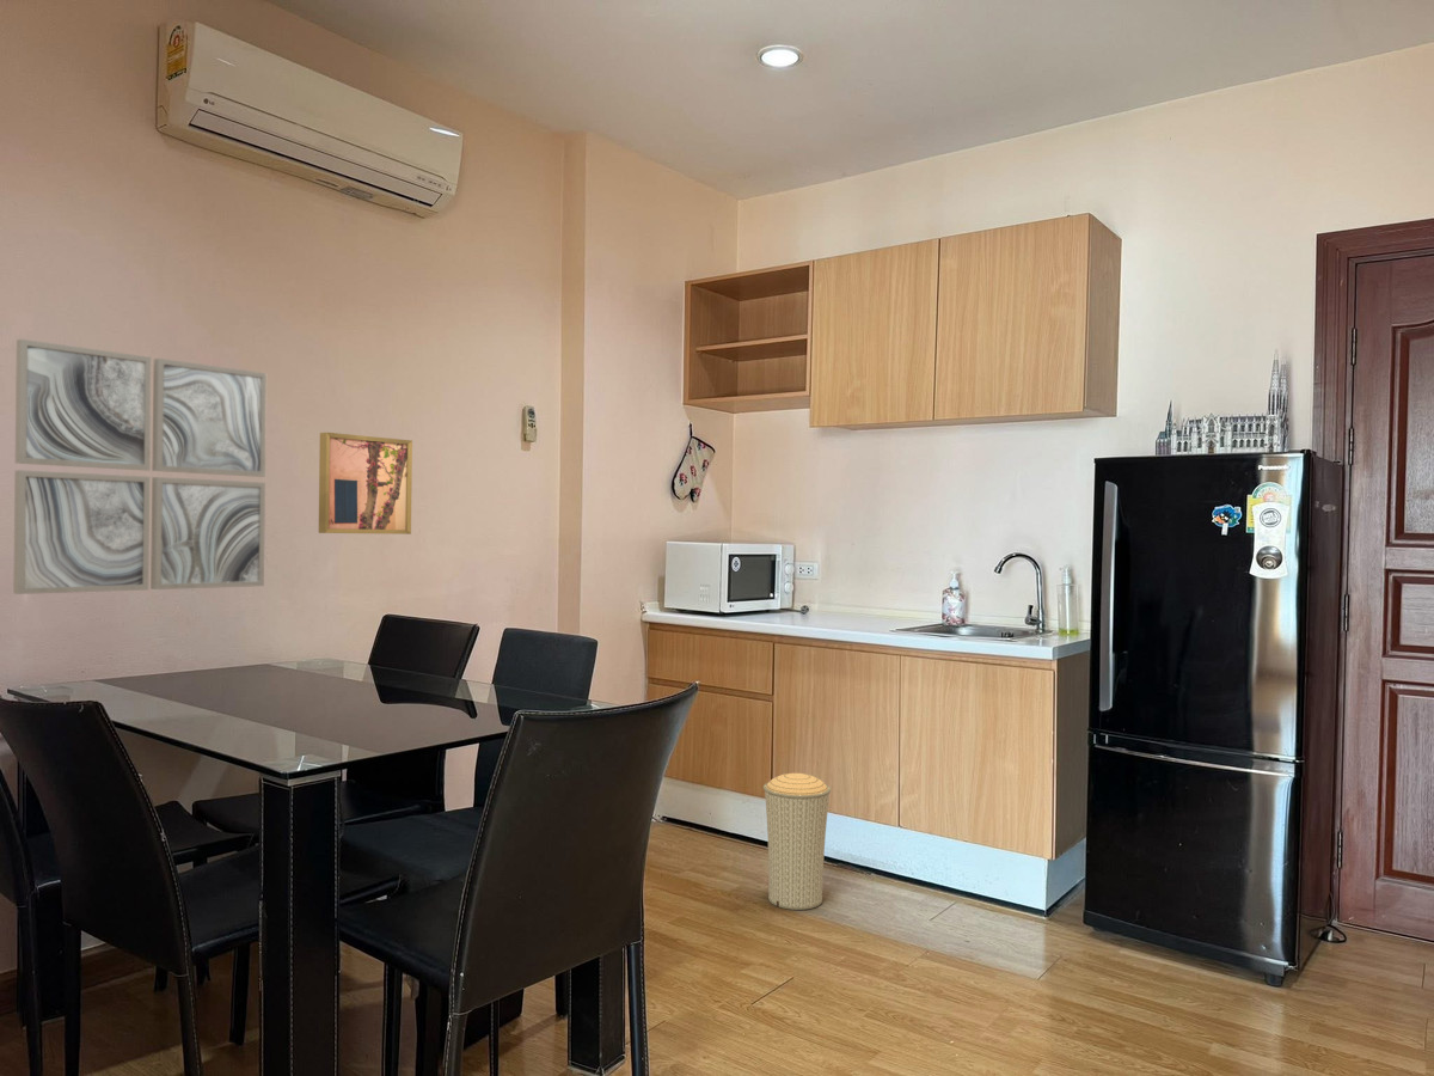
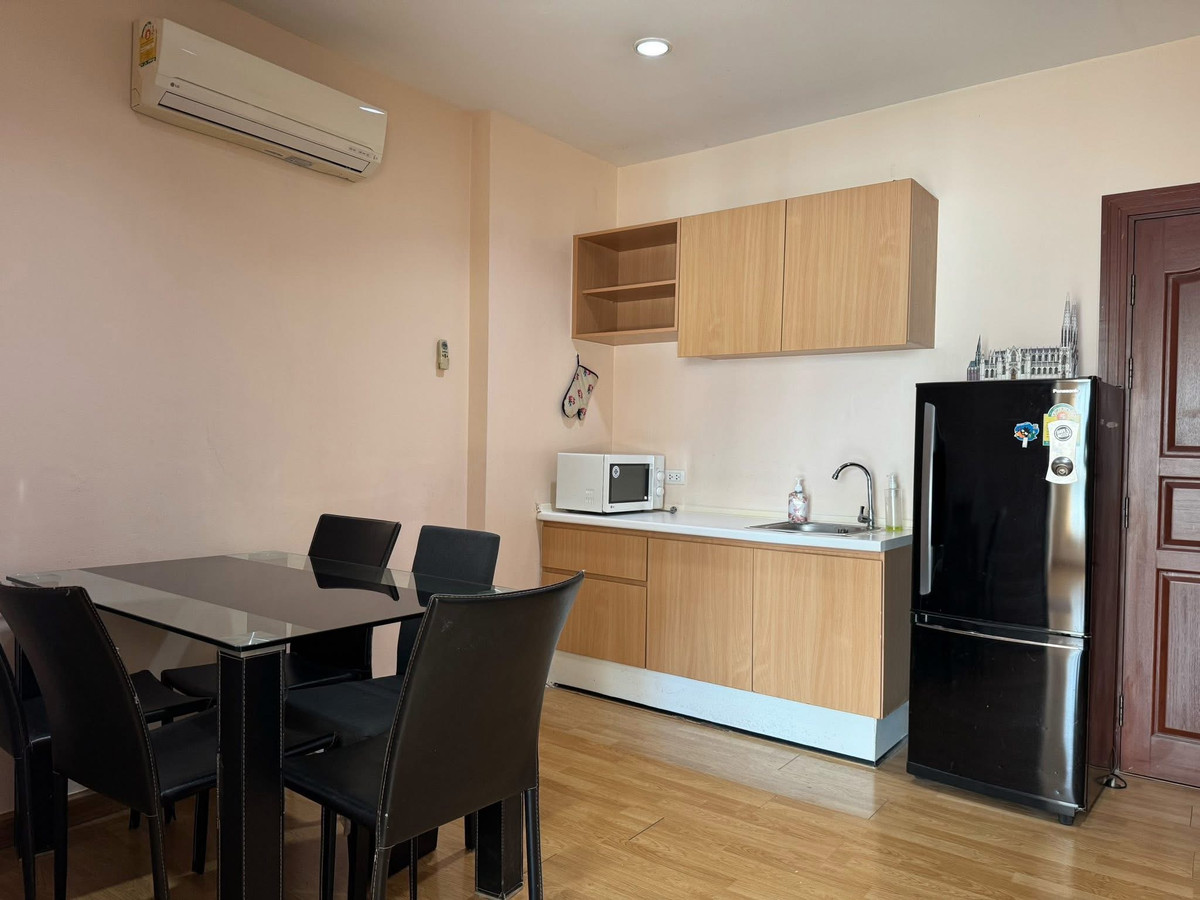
- wall art [12,338,268,595]
- trash can [762,772,832,911]
- wall art [318,432,413,536]
